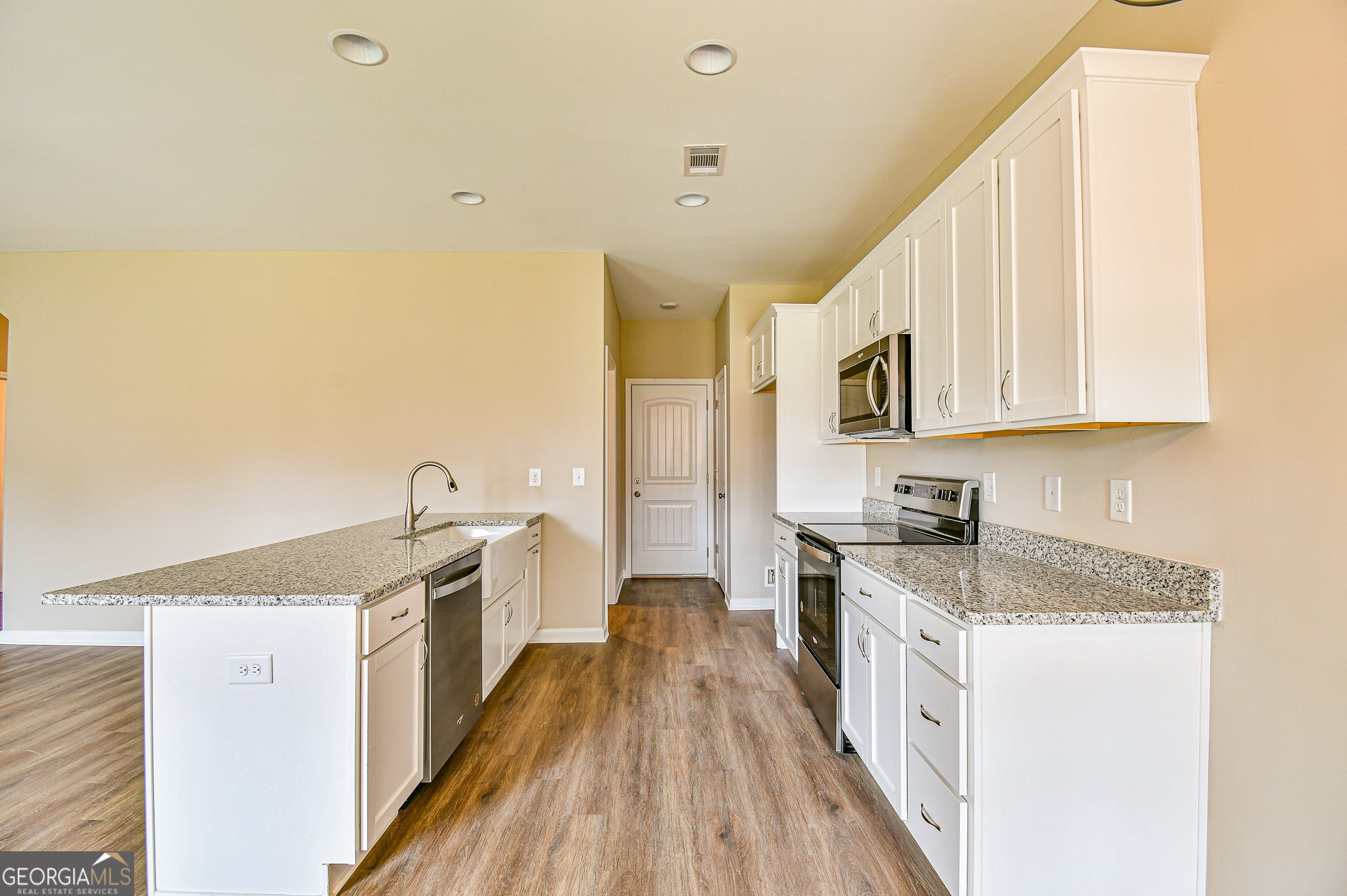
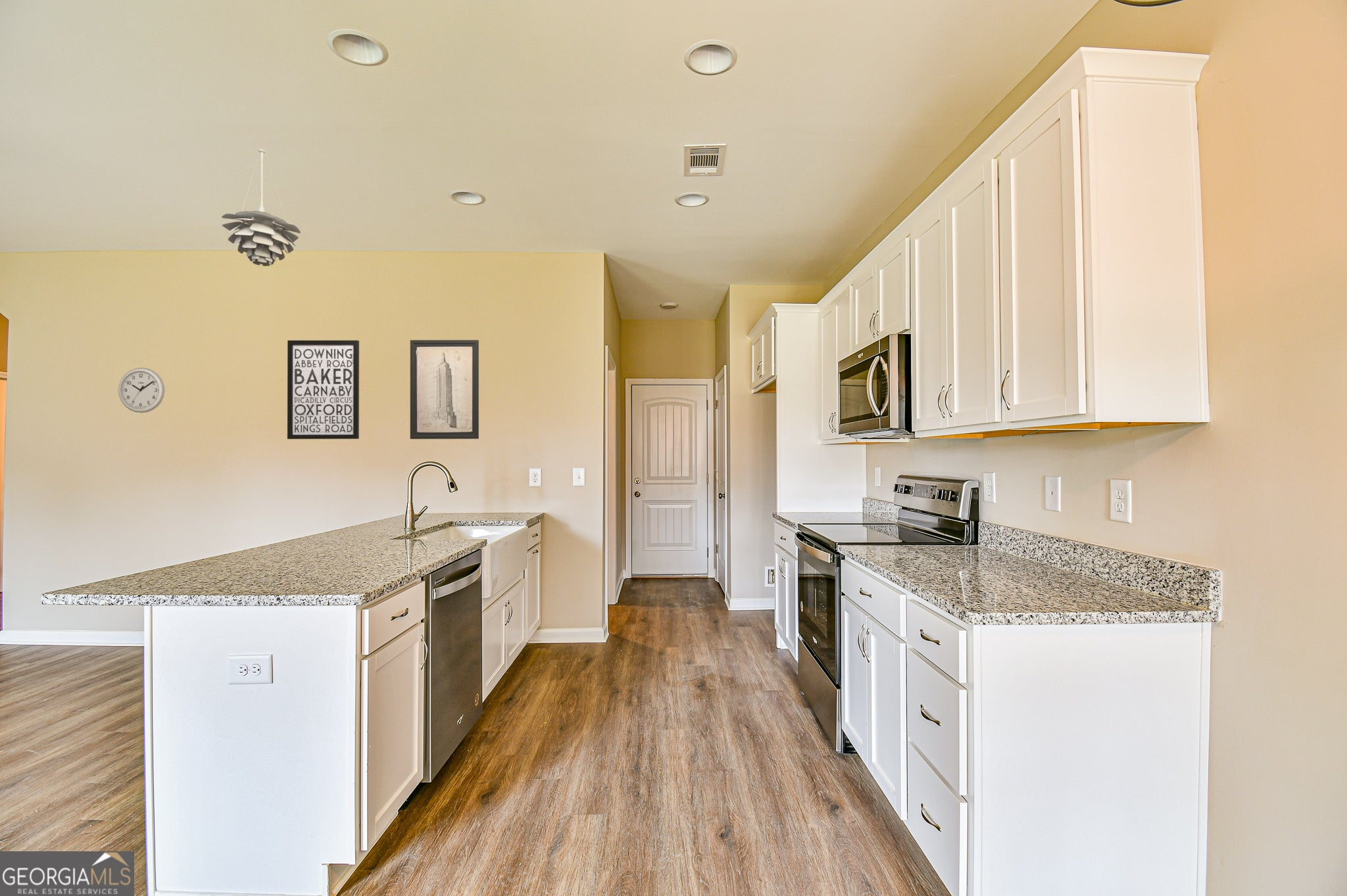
+ pendant light [221,148,301,267]
+ wall art [287,340,360,440]
+ wall clock [118,367,165,413]
+ wall art [410,339,479,440]
